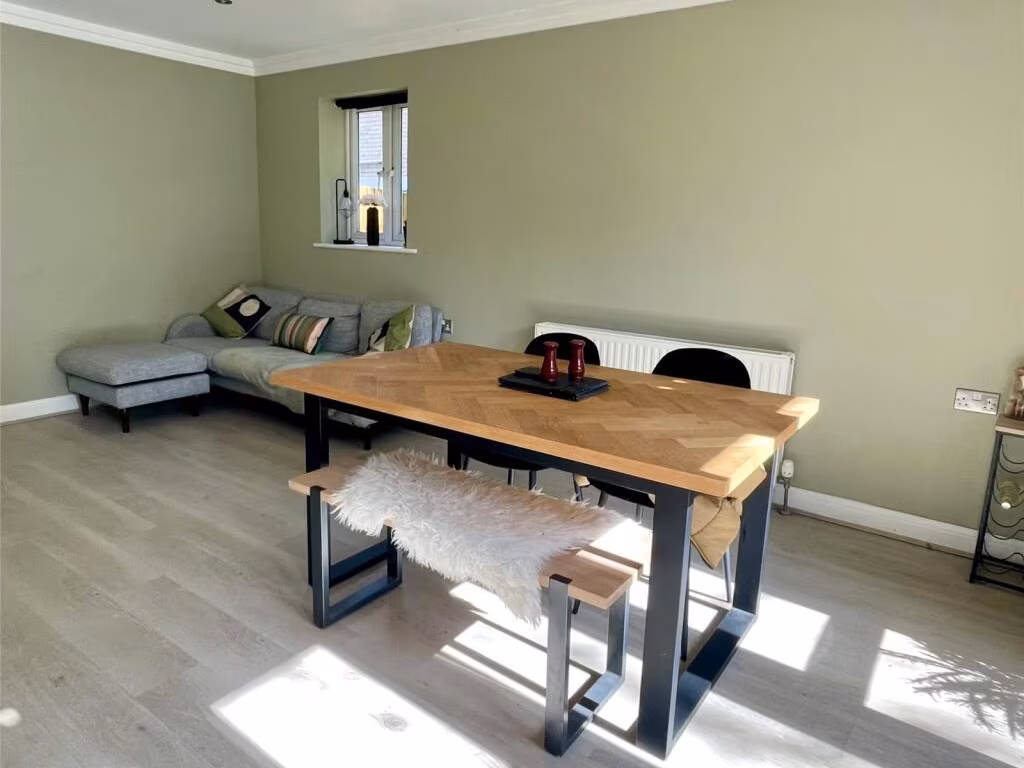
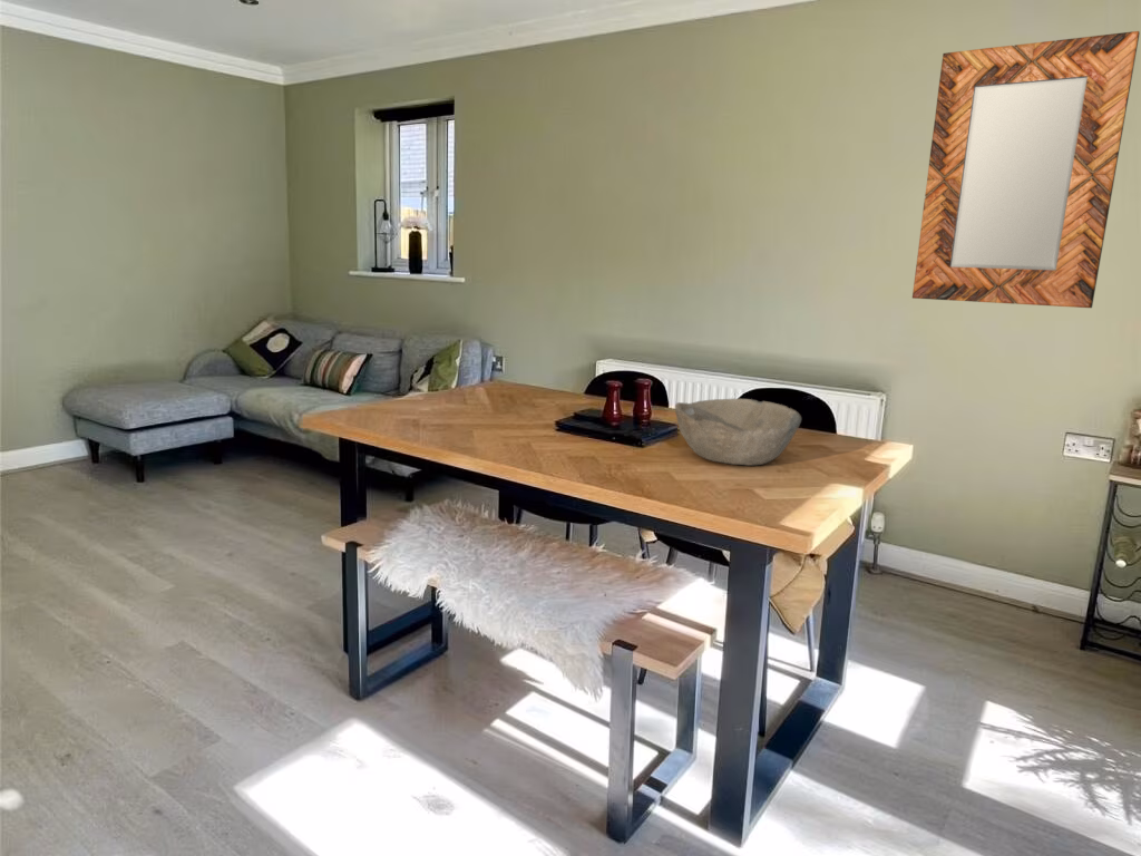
+ home mirror [911,30,1141,309]
+ bowl [674,398,802,467]
